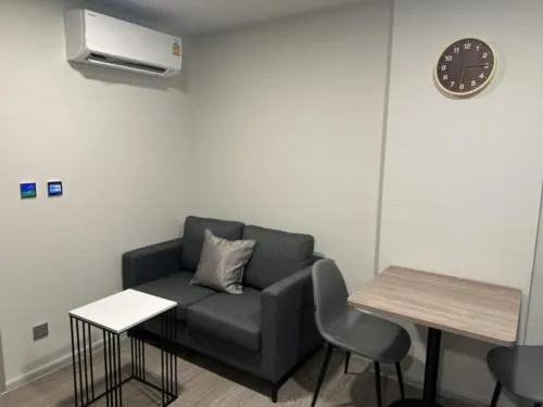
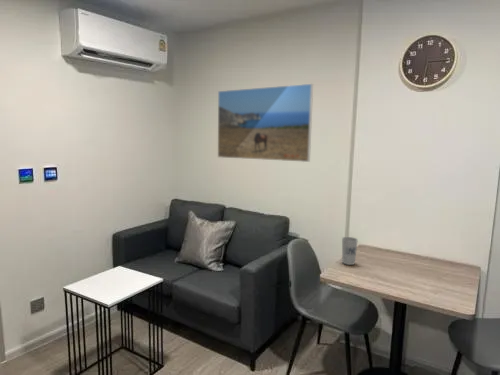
+ cup [341,236,359,266]
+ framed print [217,83,314,163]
